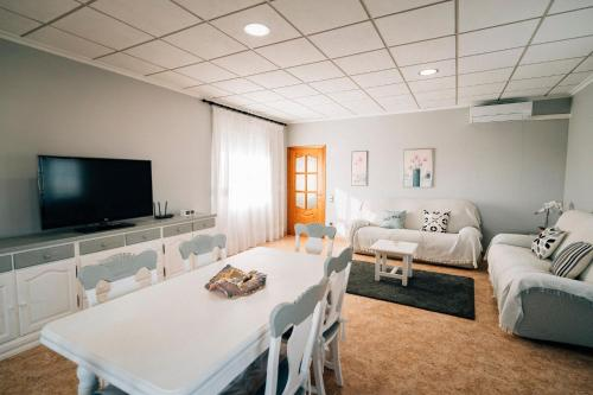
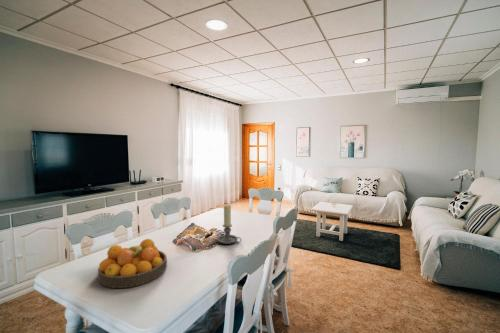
+ fruit bowl [97,238,168,289]
+ candle holder [216,204,242,245]
